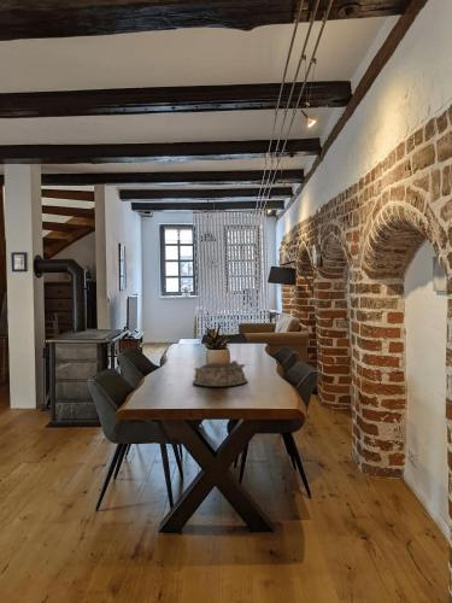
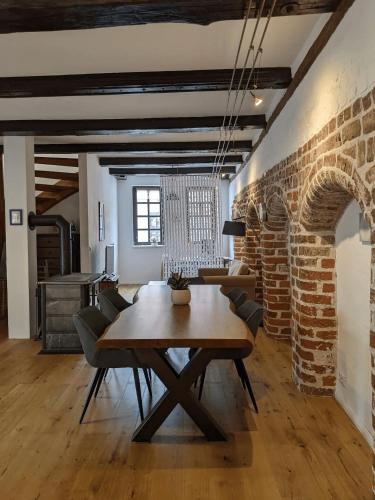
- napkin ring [192,358,248,388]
